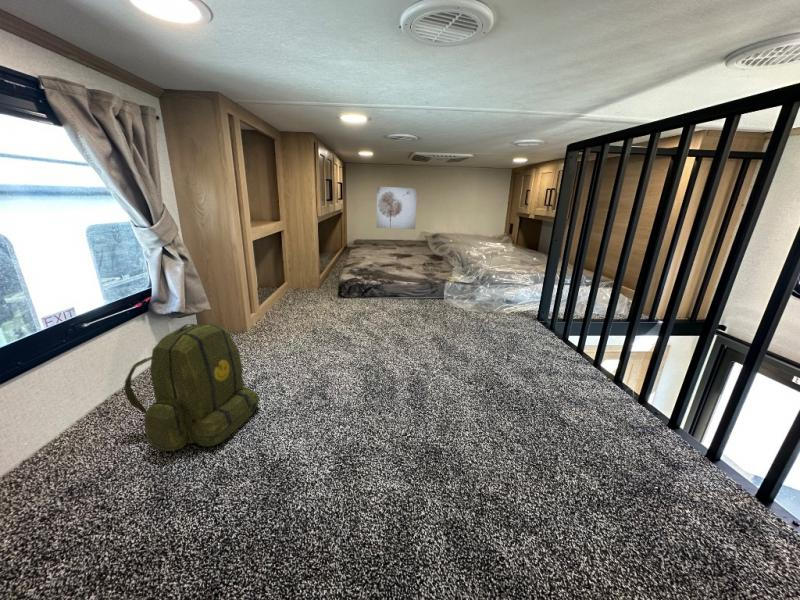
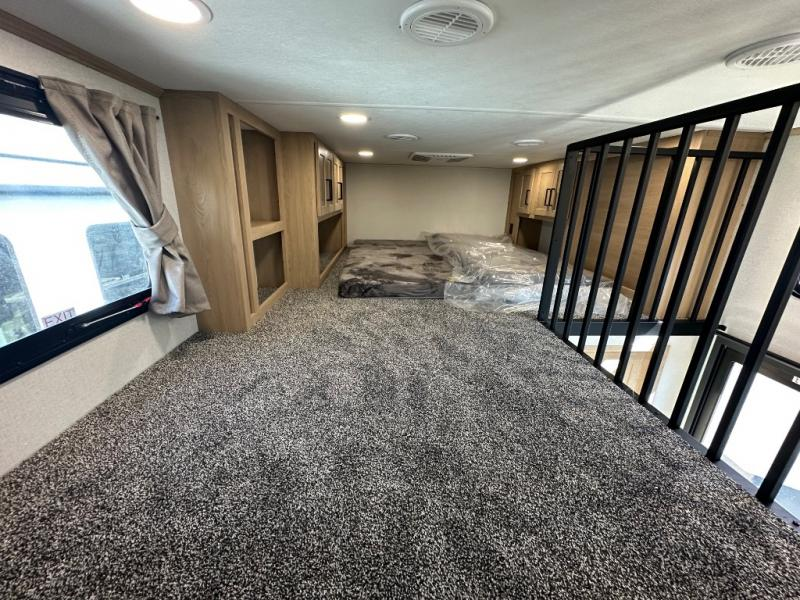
- wall art [375,186,418,230]
- backpack [124,323,260,452]
